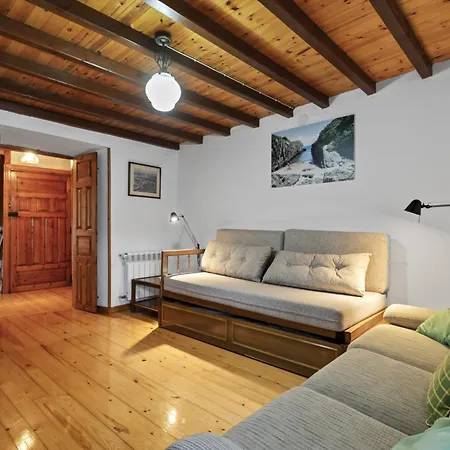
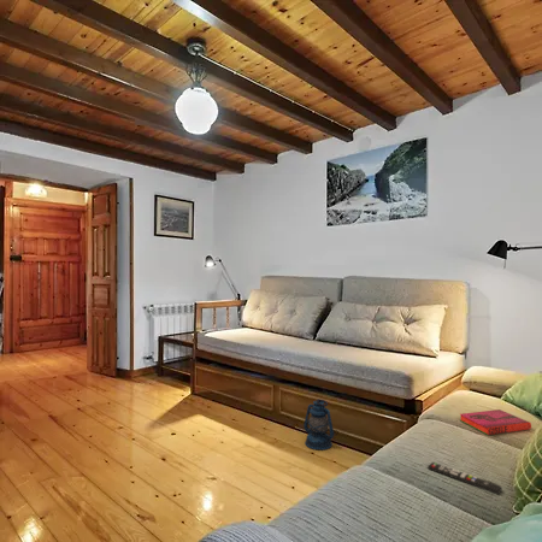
+ hardback book [459,408,532,436]
+ lantern [302,397,340,452]
+ remote control [426,461,503,496]
